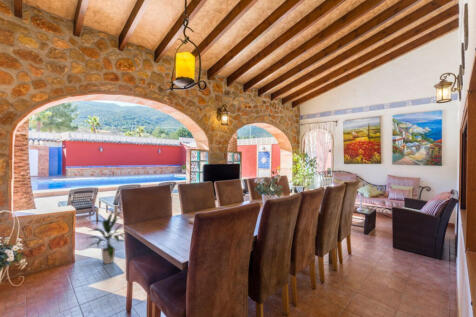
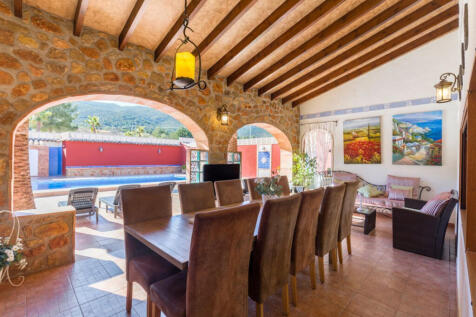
- indoor plant [84,212,125,265]
